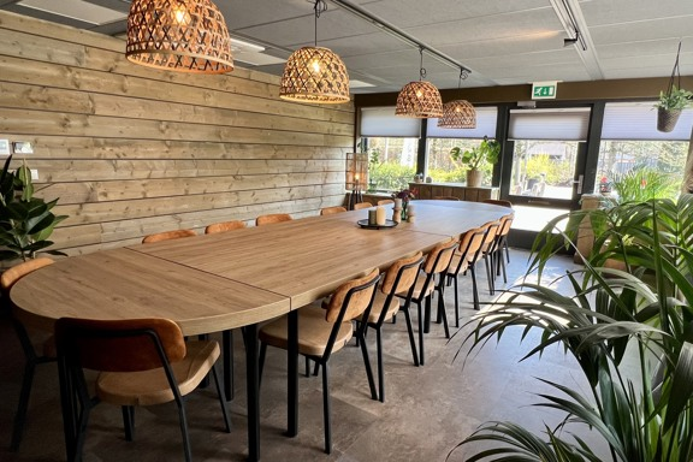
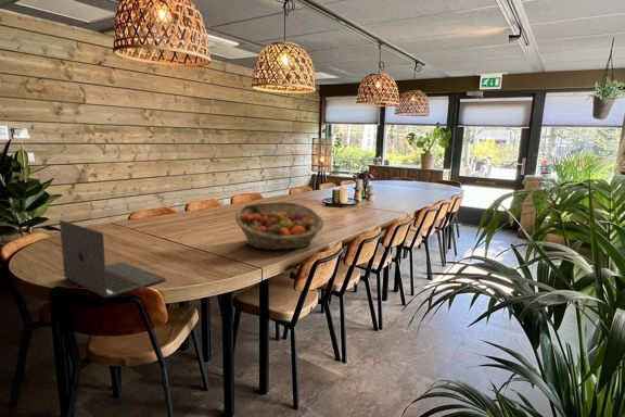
+ fruit basket [234,201,324,251]
+ laptop [59,219,167,299]
